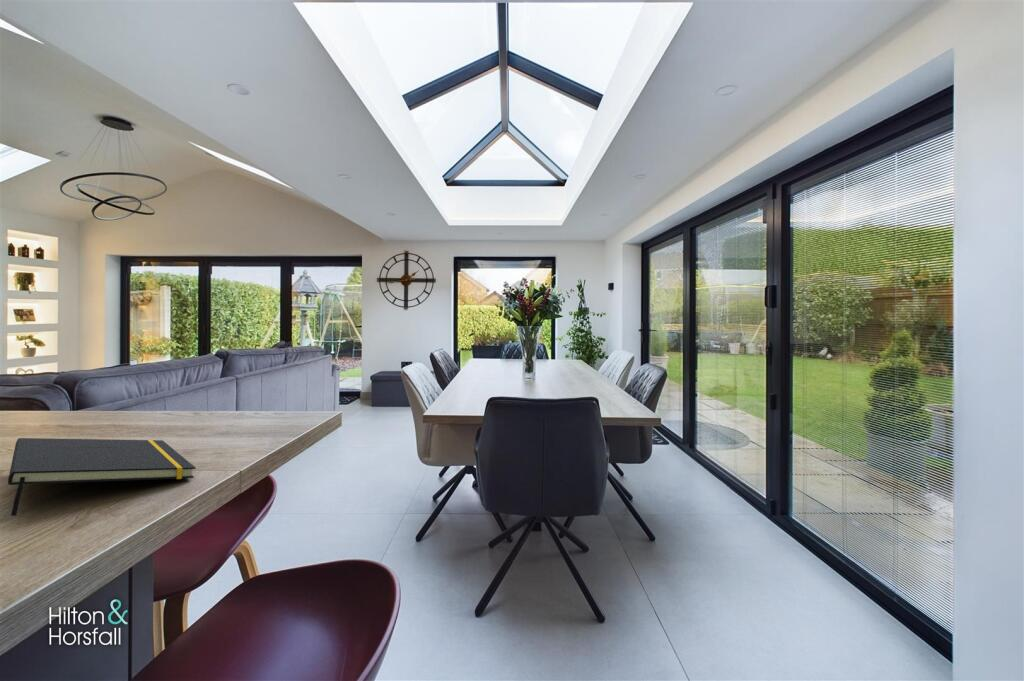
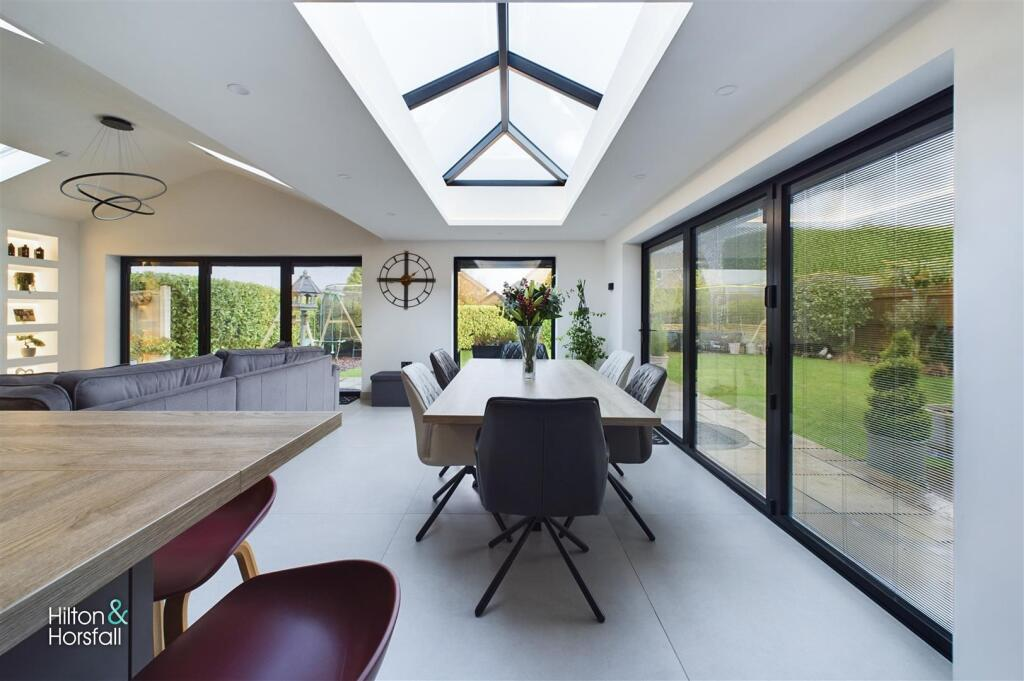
- notepad [7,437,197,517]
